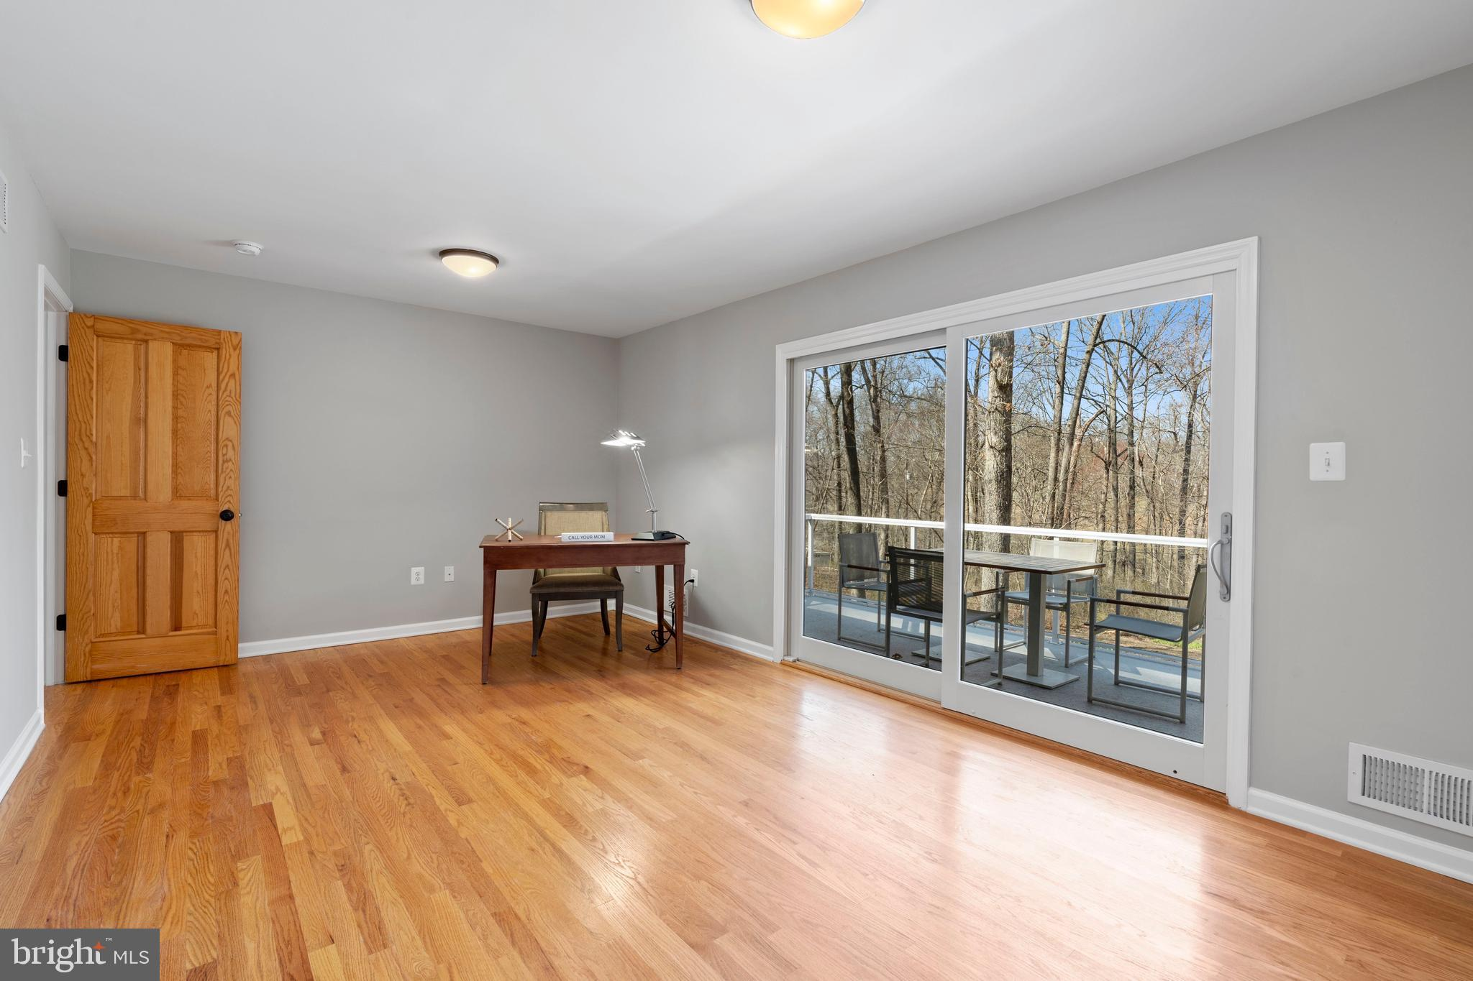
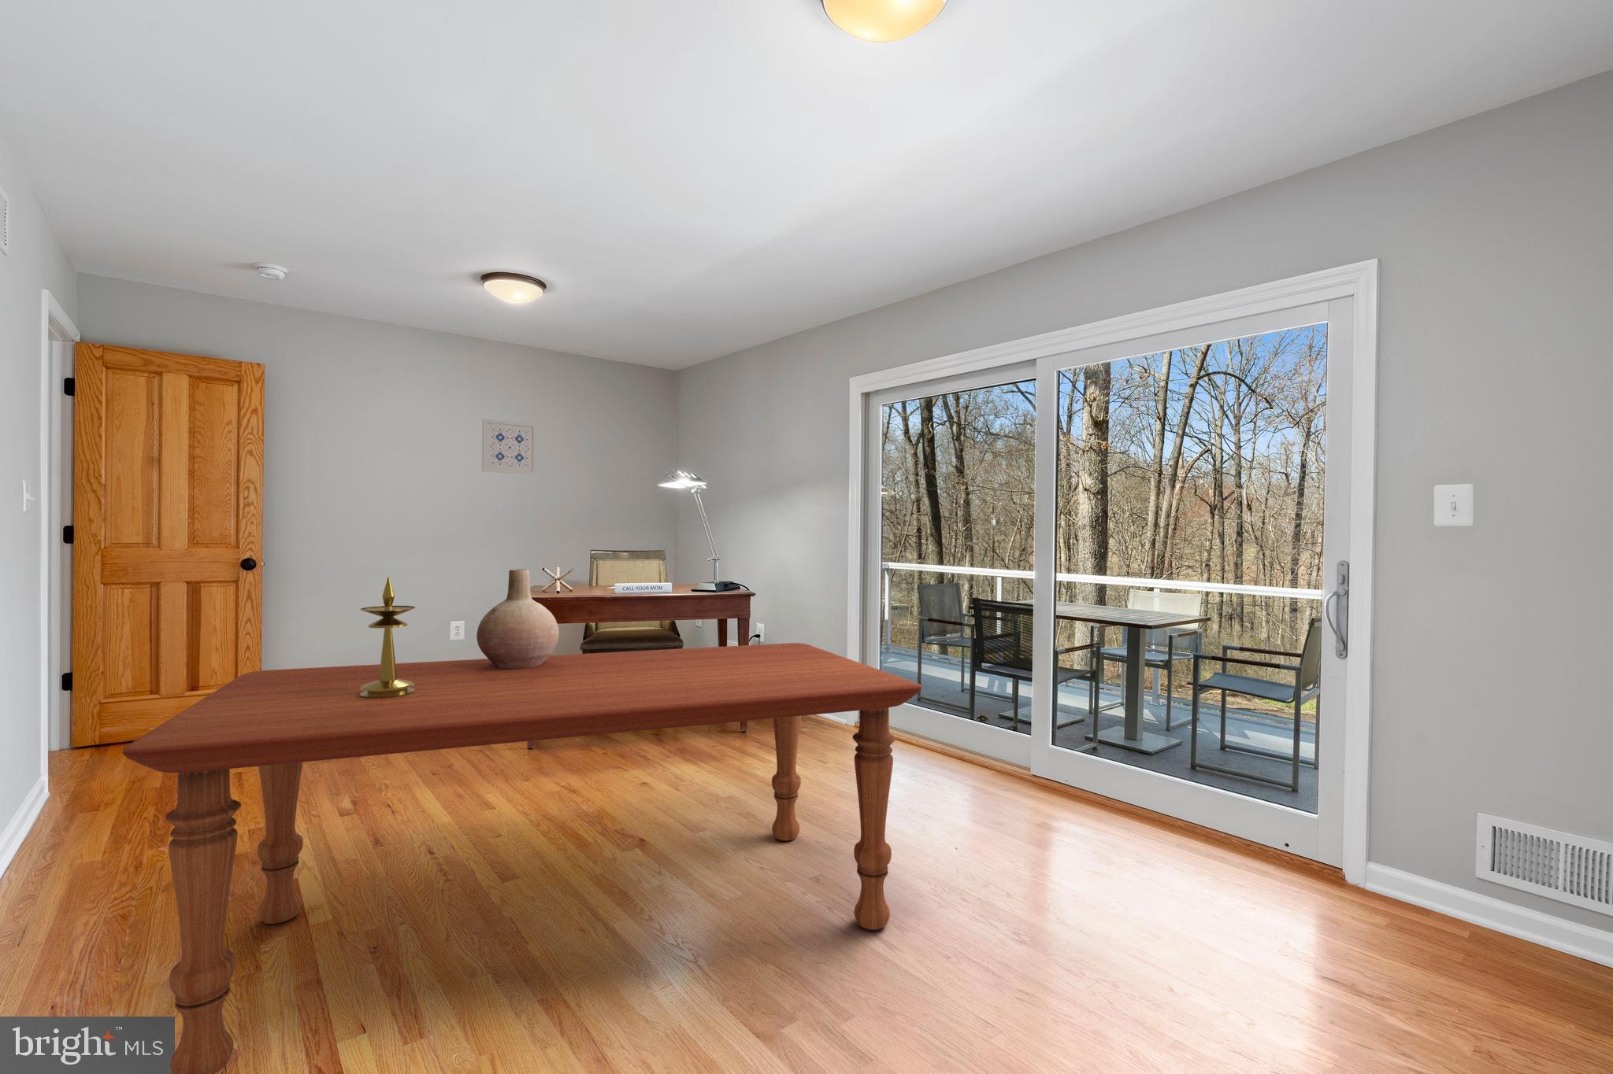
+ wall art [481,418,537,475]
+ dining table [121,642,922,1074]
+ vase [476,568,560,669]
+ candlestick [360,575,416,699]
